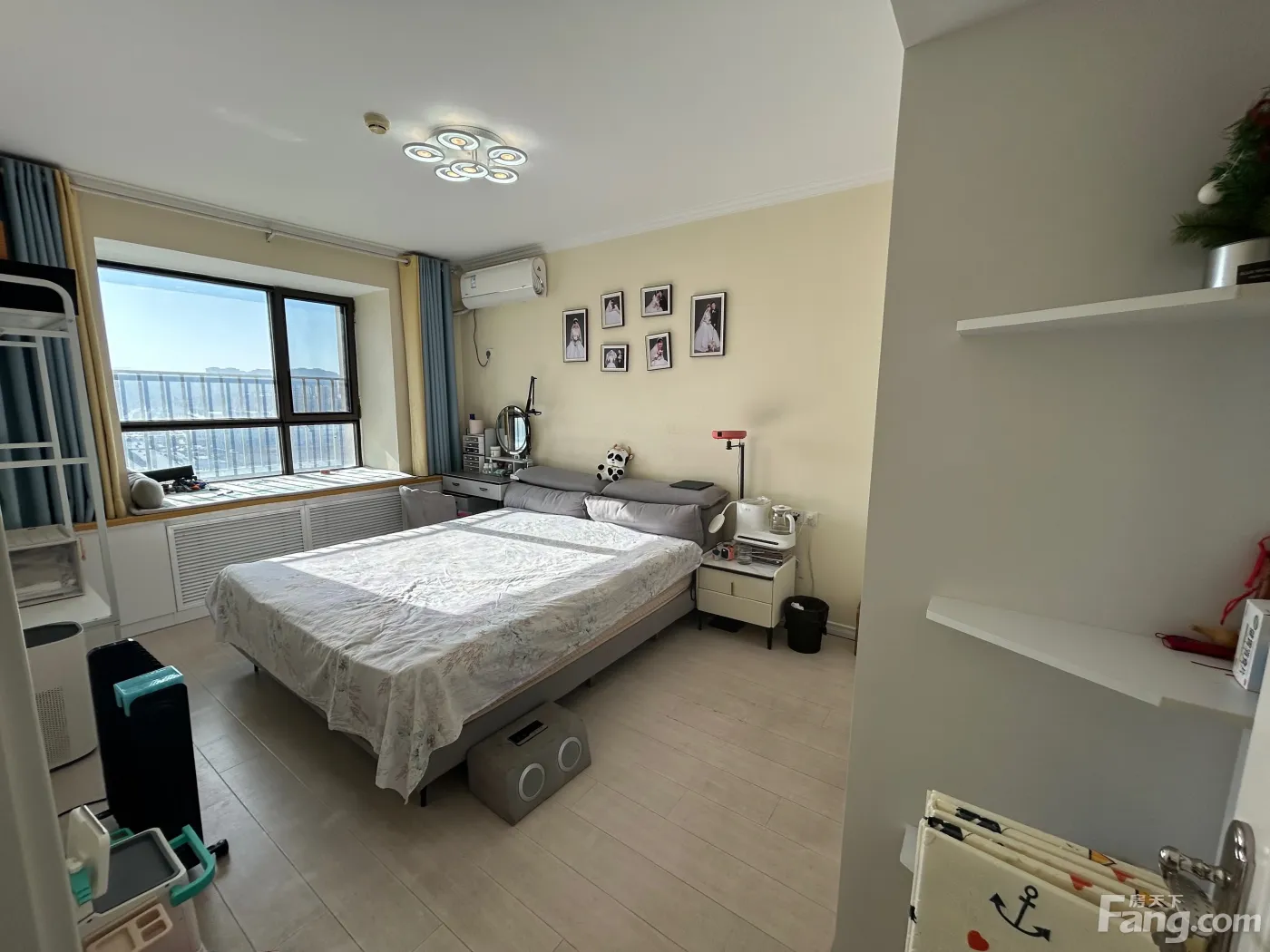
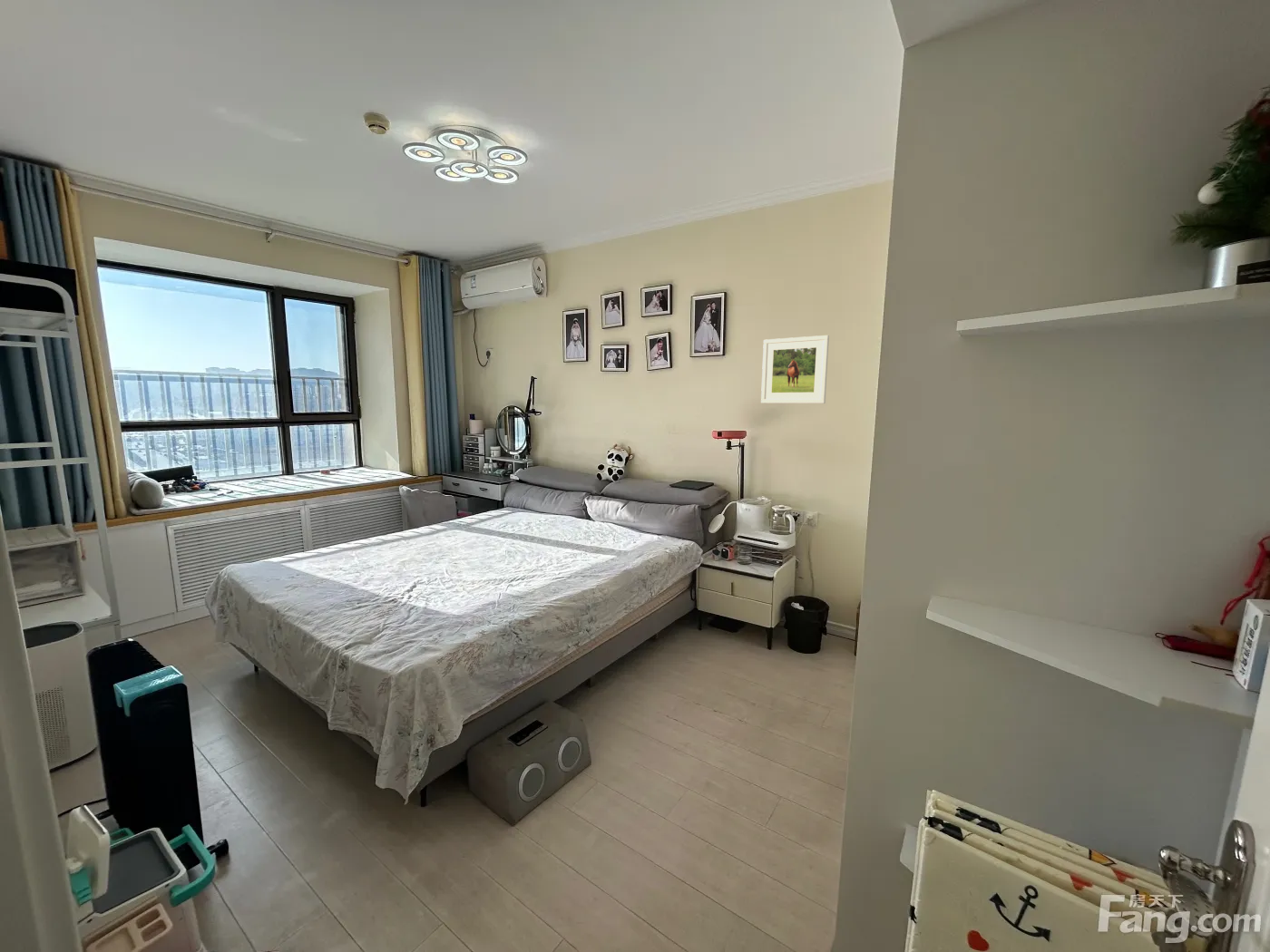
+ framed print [760,335,830,404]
